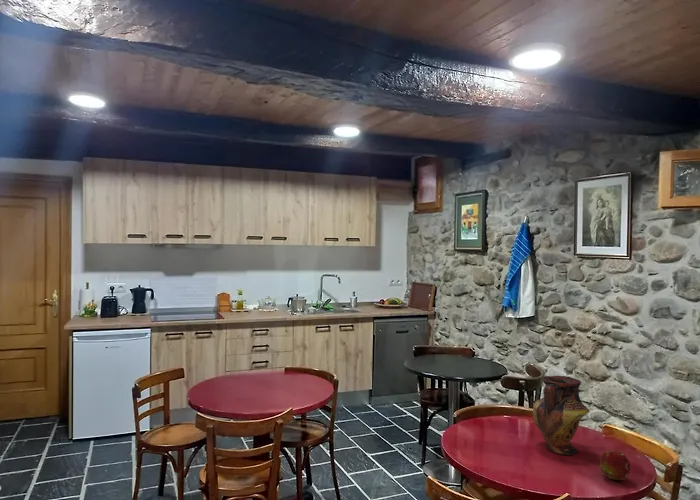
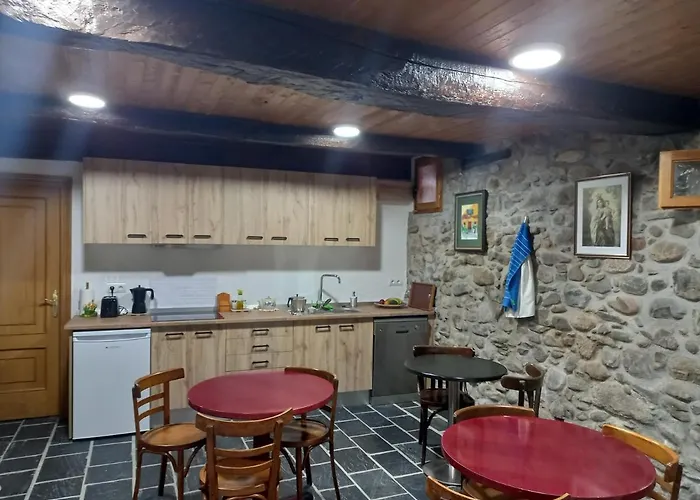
- fruit [596,450,631,481]
- vase [532,375,590,456]
